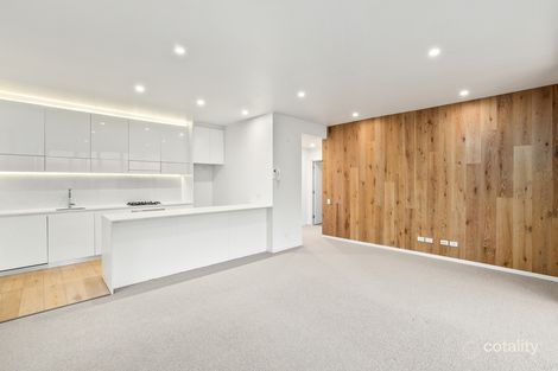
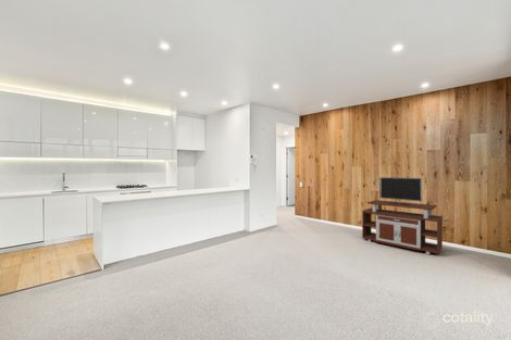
+ tv stand [361,176,444,255]
